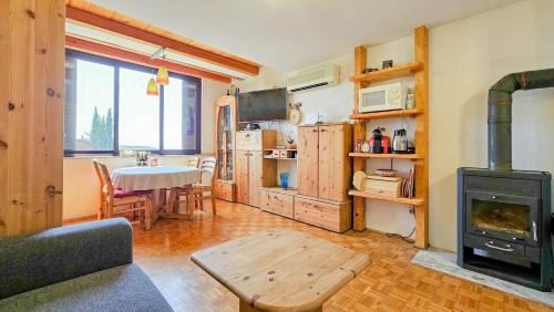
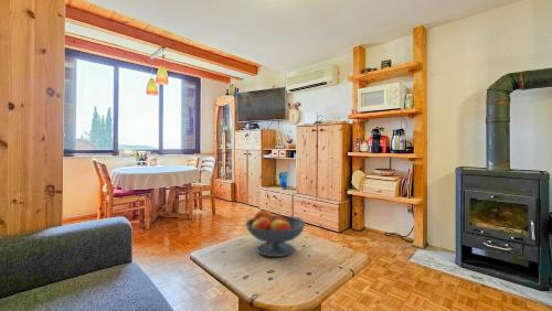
+ fruit bowl [244,208,307,258]
